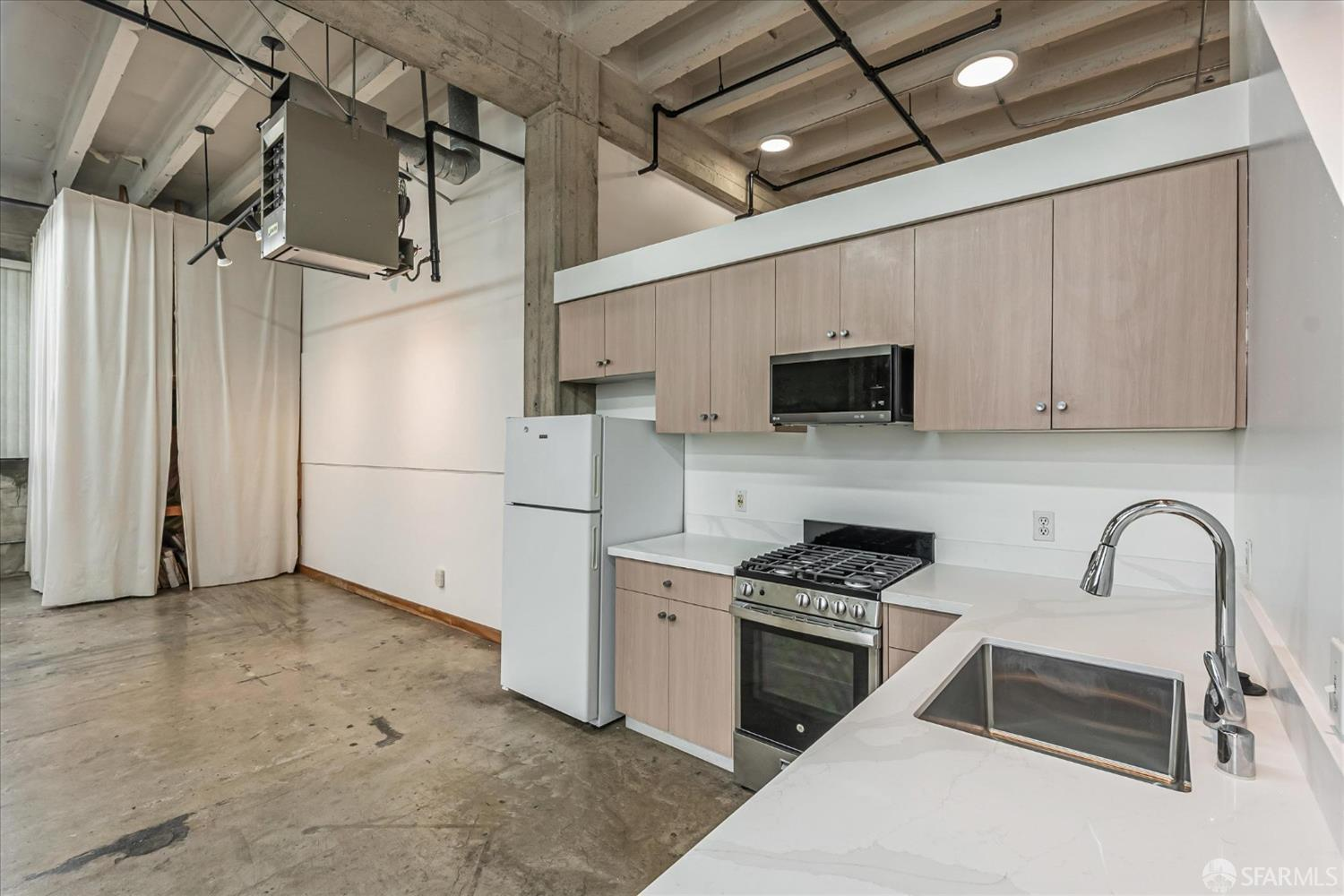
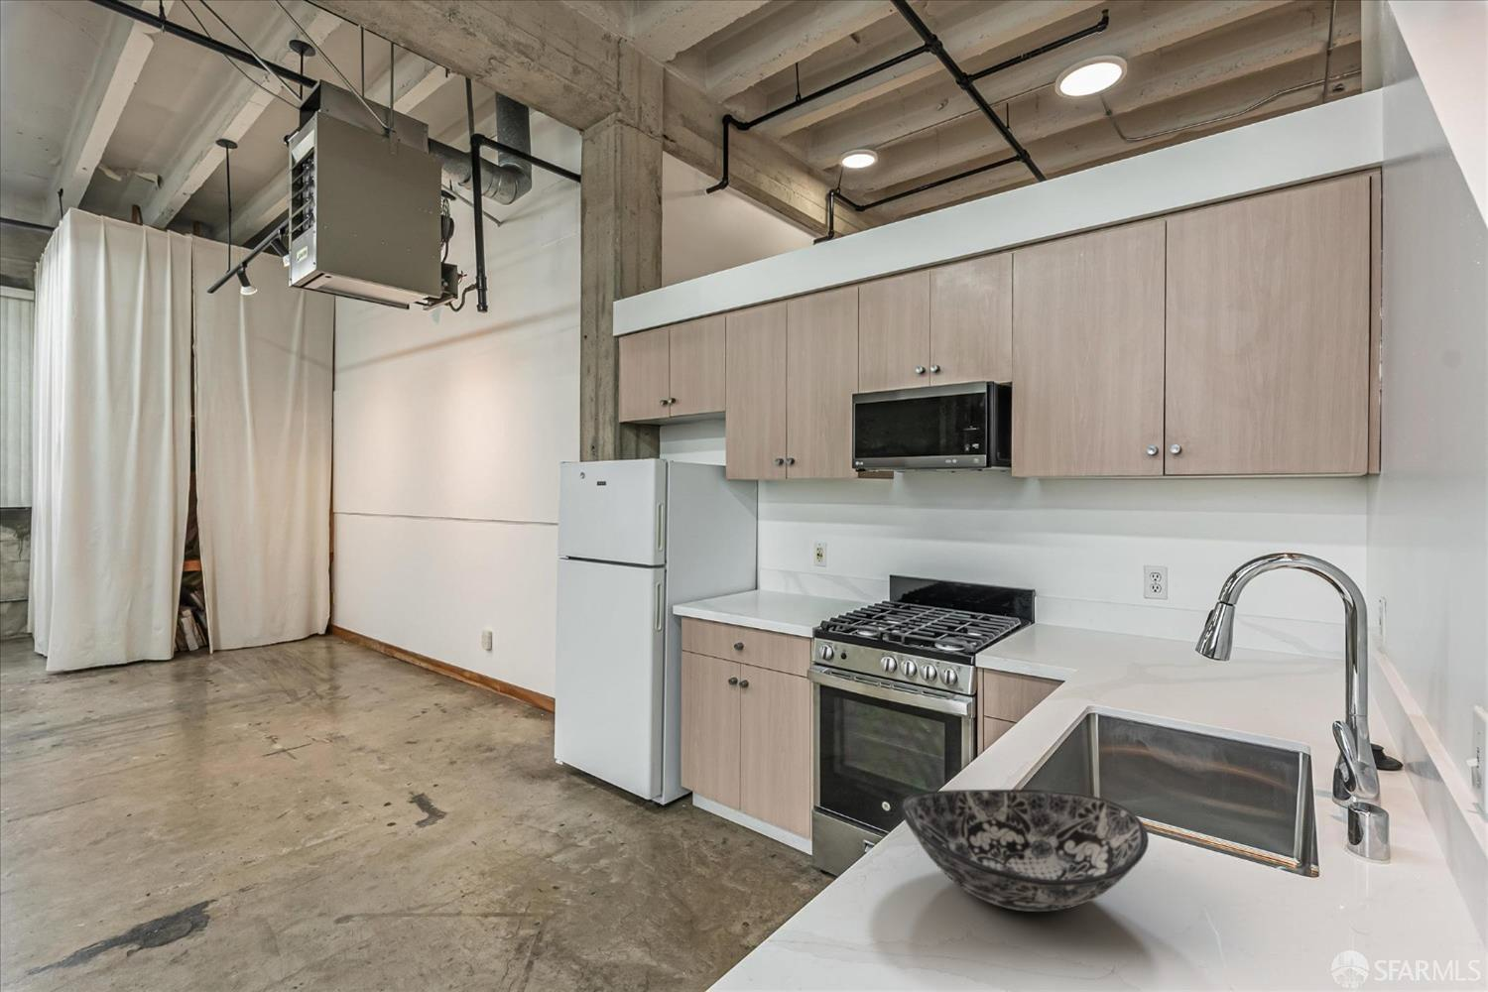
+ bowl [899,788,1149,912]
